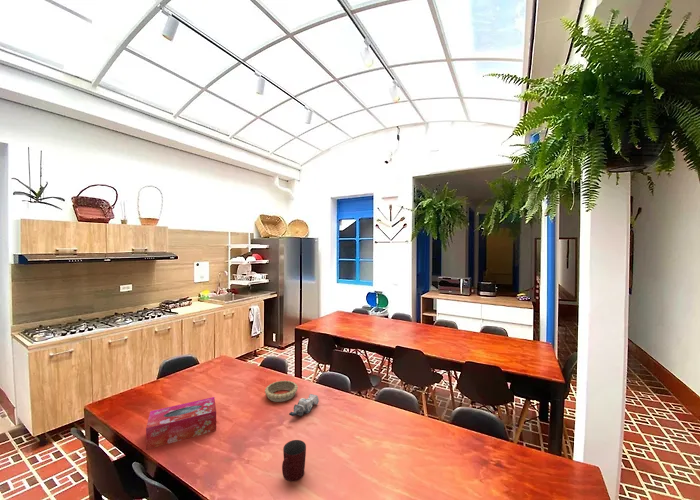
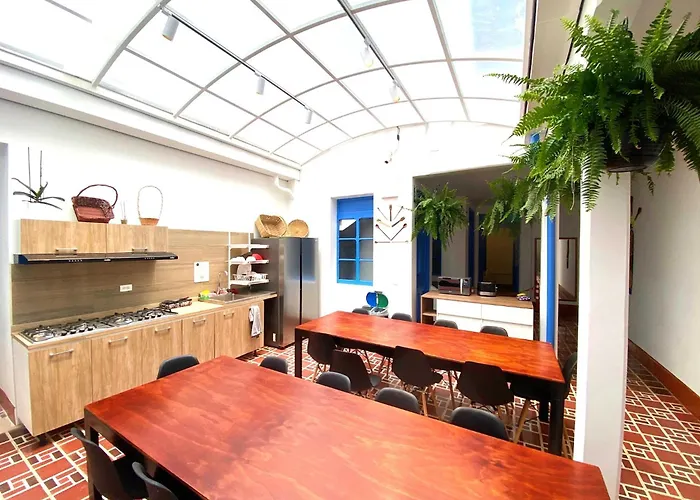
- mug [281,439,307,482]
- tissue box [145,396,217,451]
- teapot [288,393,320,417]
- decorative bowl [264,380,299,403]
